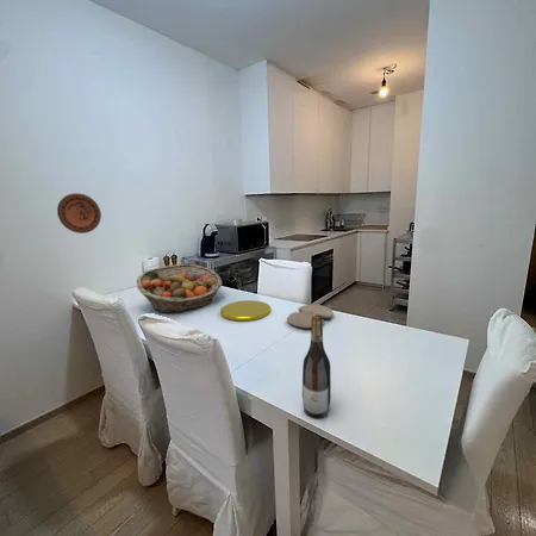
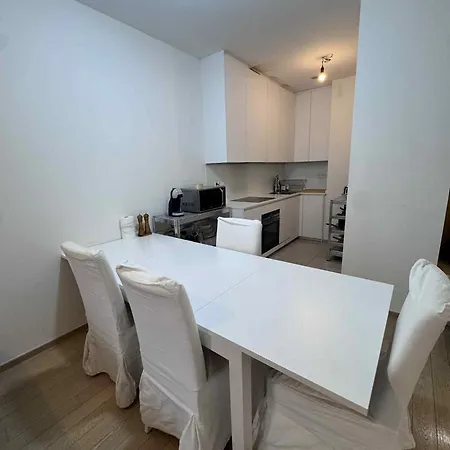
- decorative plate [56,192,102,235]
- plate [220,299,272,322]
- paint palette [286,304,335,330]
- wine bottle [301,313,332,419]
- fruit basket [136,263,223,313]
